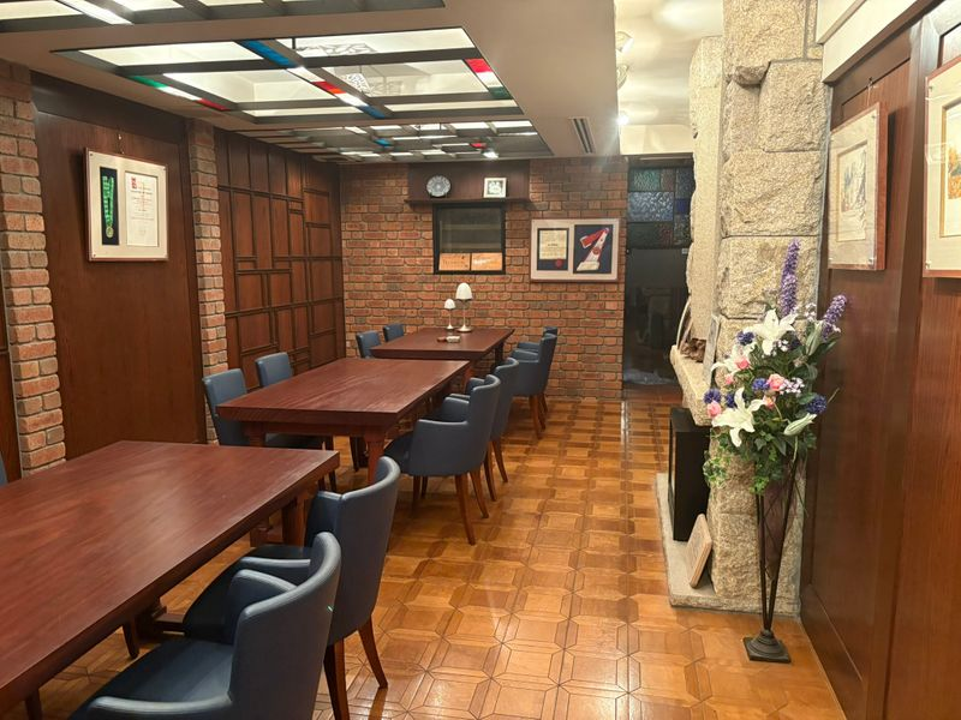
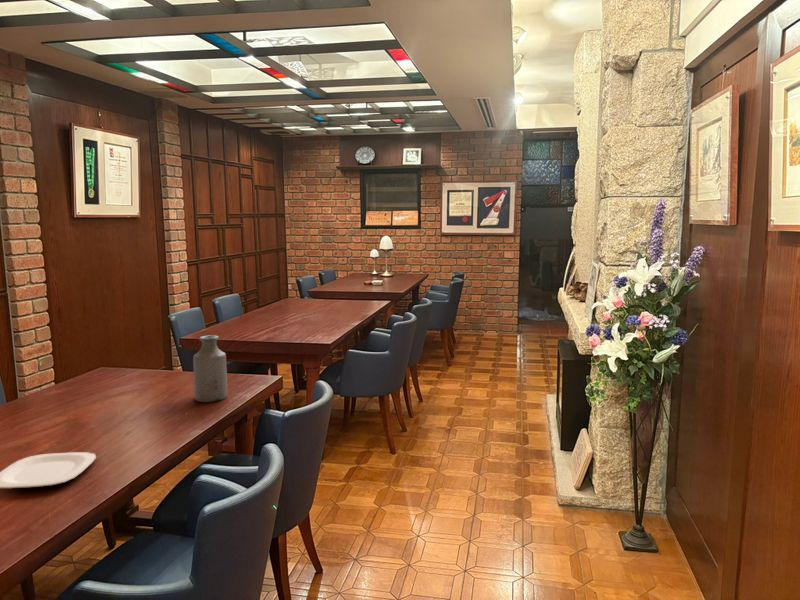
+ bottle [192,334,228,404]
+ plate [0,451,97,490]
